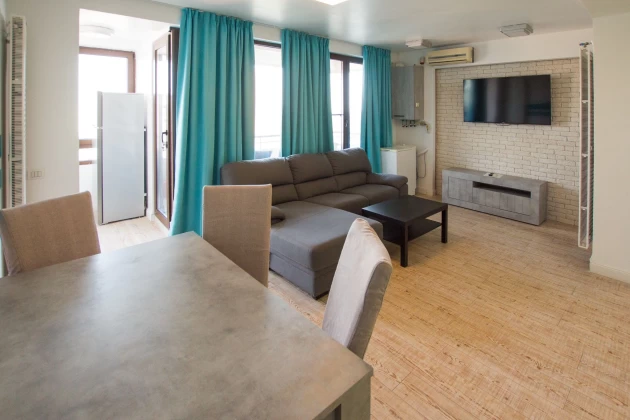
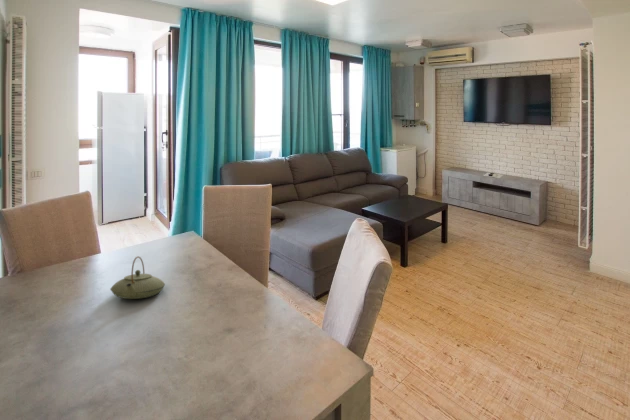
+ teapot [109,256,166,300]
